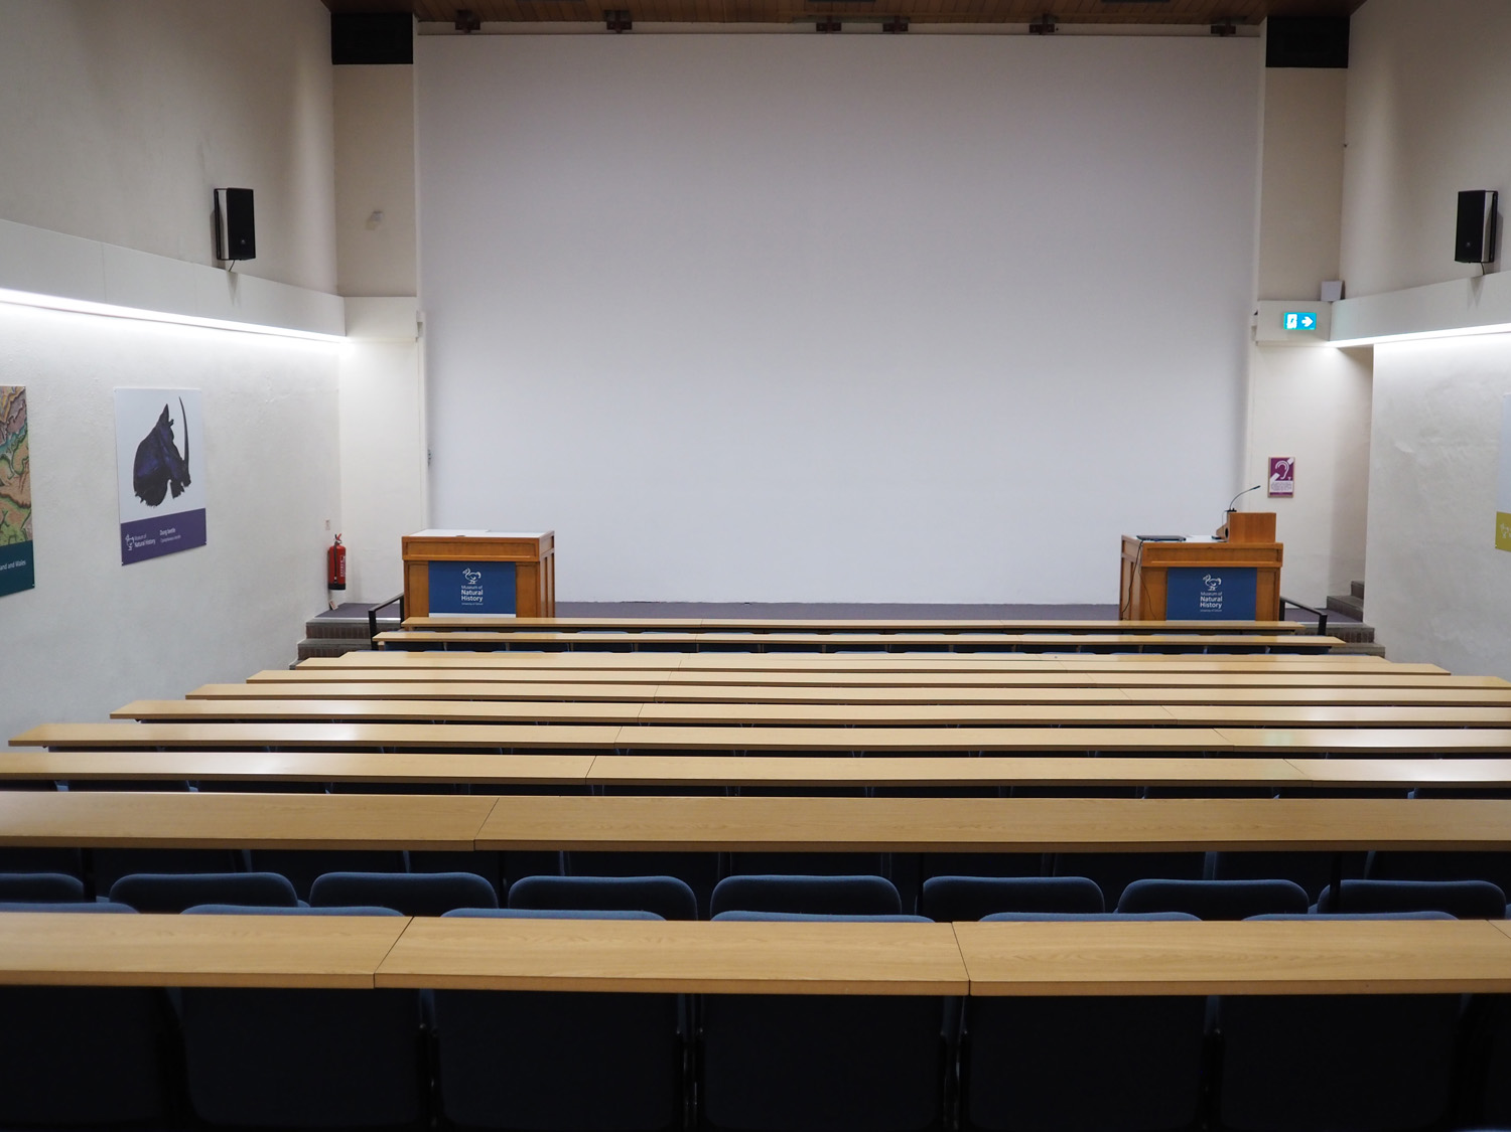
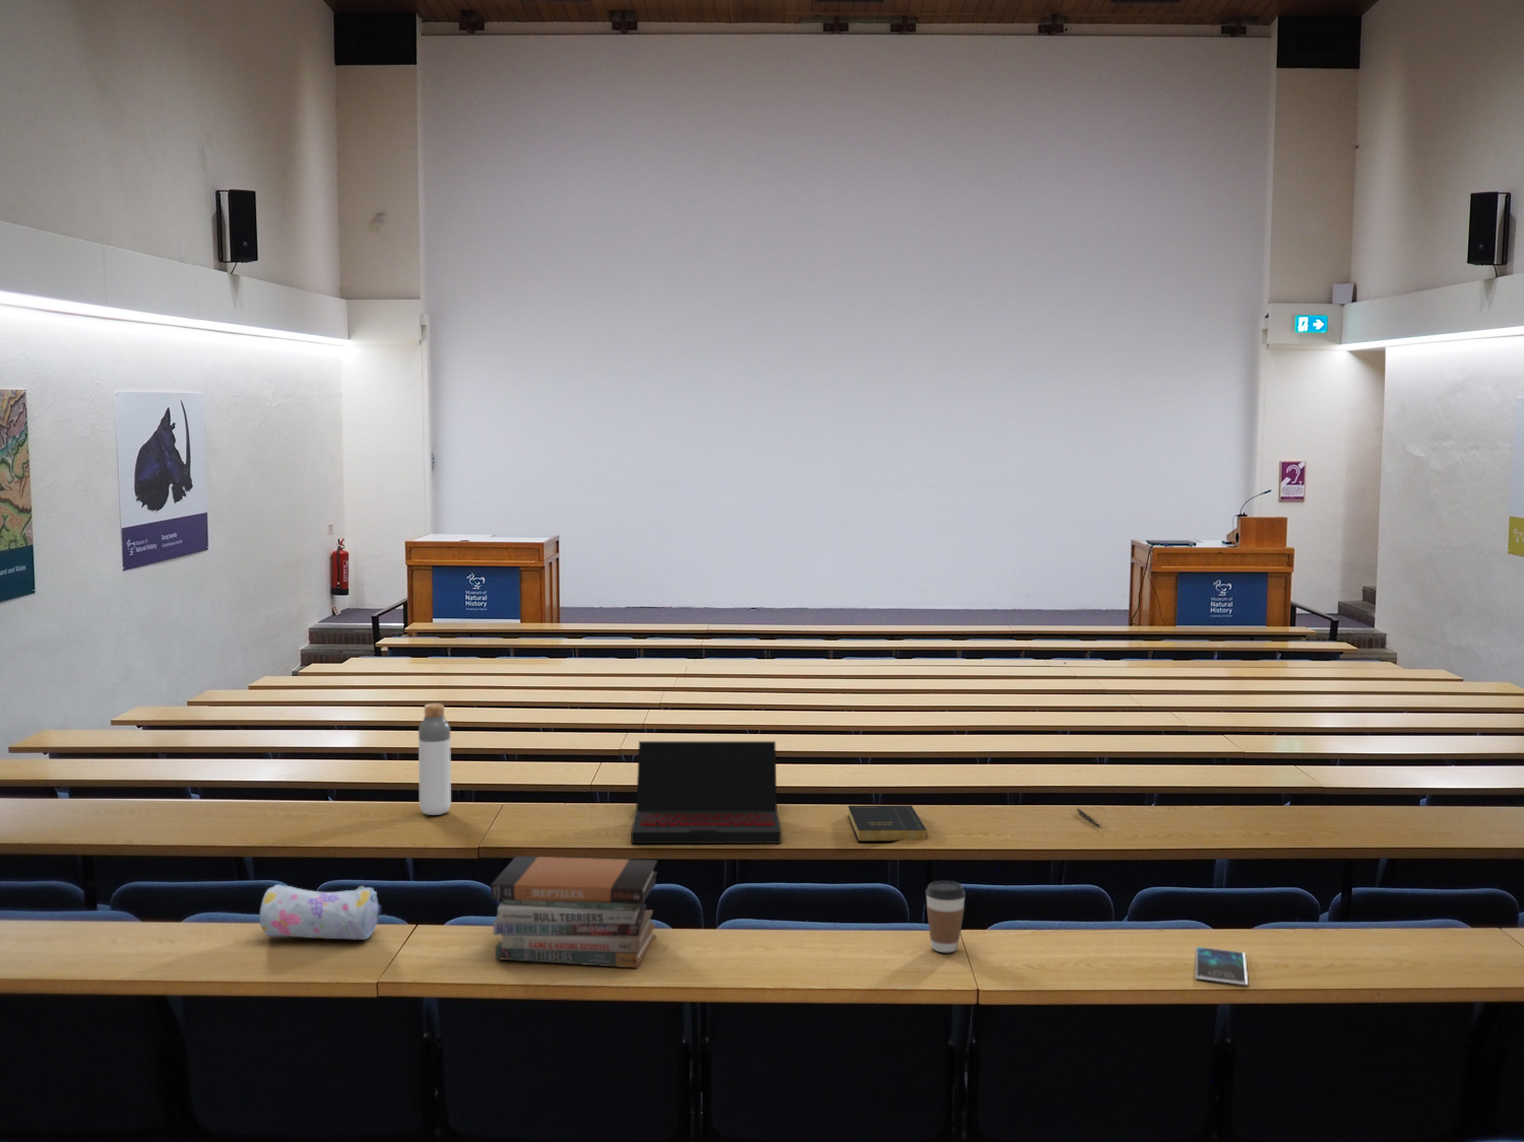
+ pencil case [258,883,383,940]
+ laptop [630,740,782,845]
+ coffee cup [924,880,966,954]
+ book stack [490,855,659,968]
+ bottle [418,703,452,816]
+ pen [1076,809,1102,829]
+ smartphone [1194,946,1249,986]
+ book [847,804,928,842]
